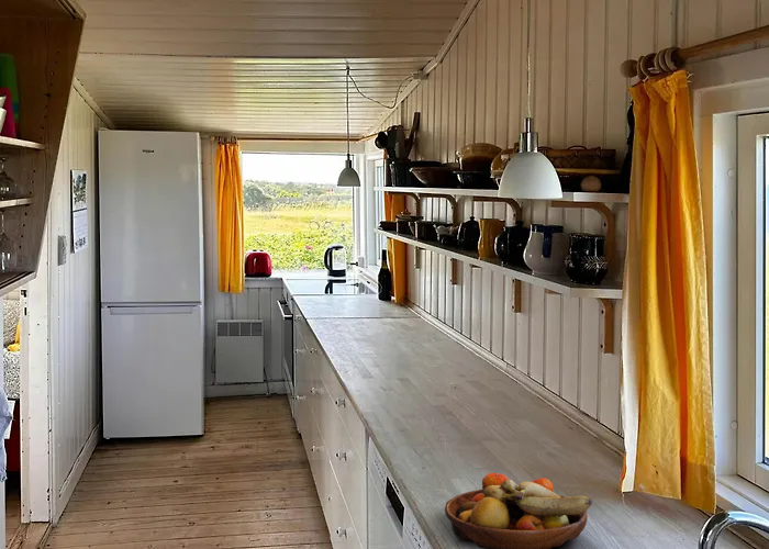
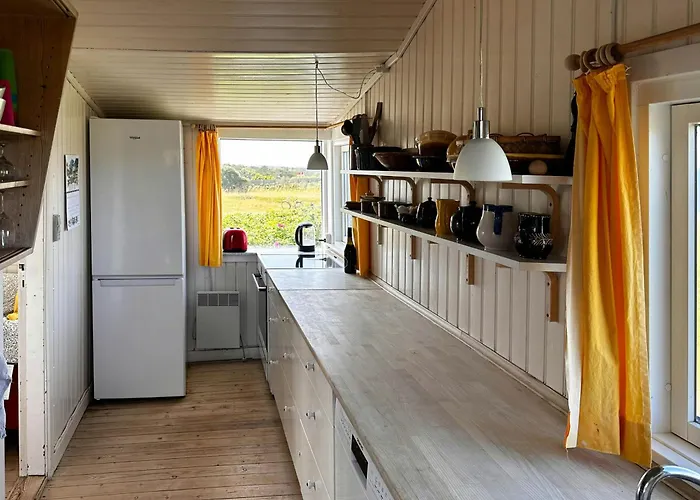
- fruit bowl [444,472,593,549]
